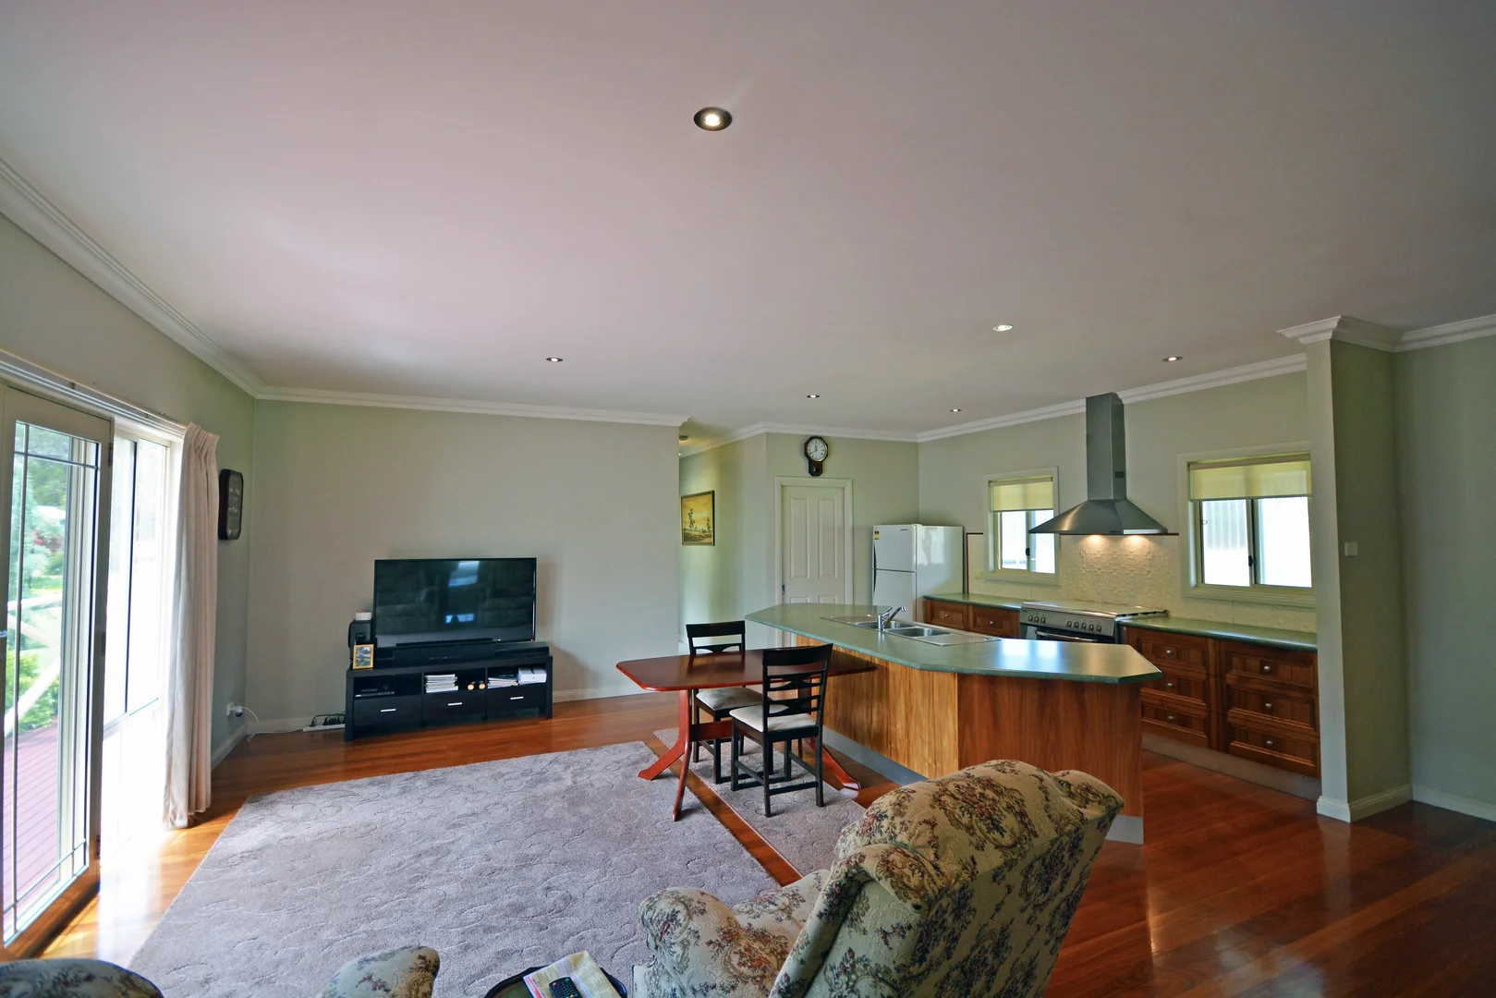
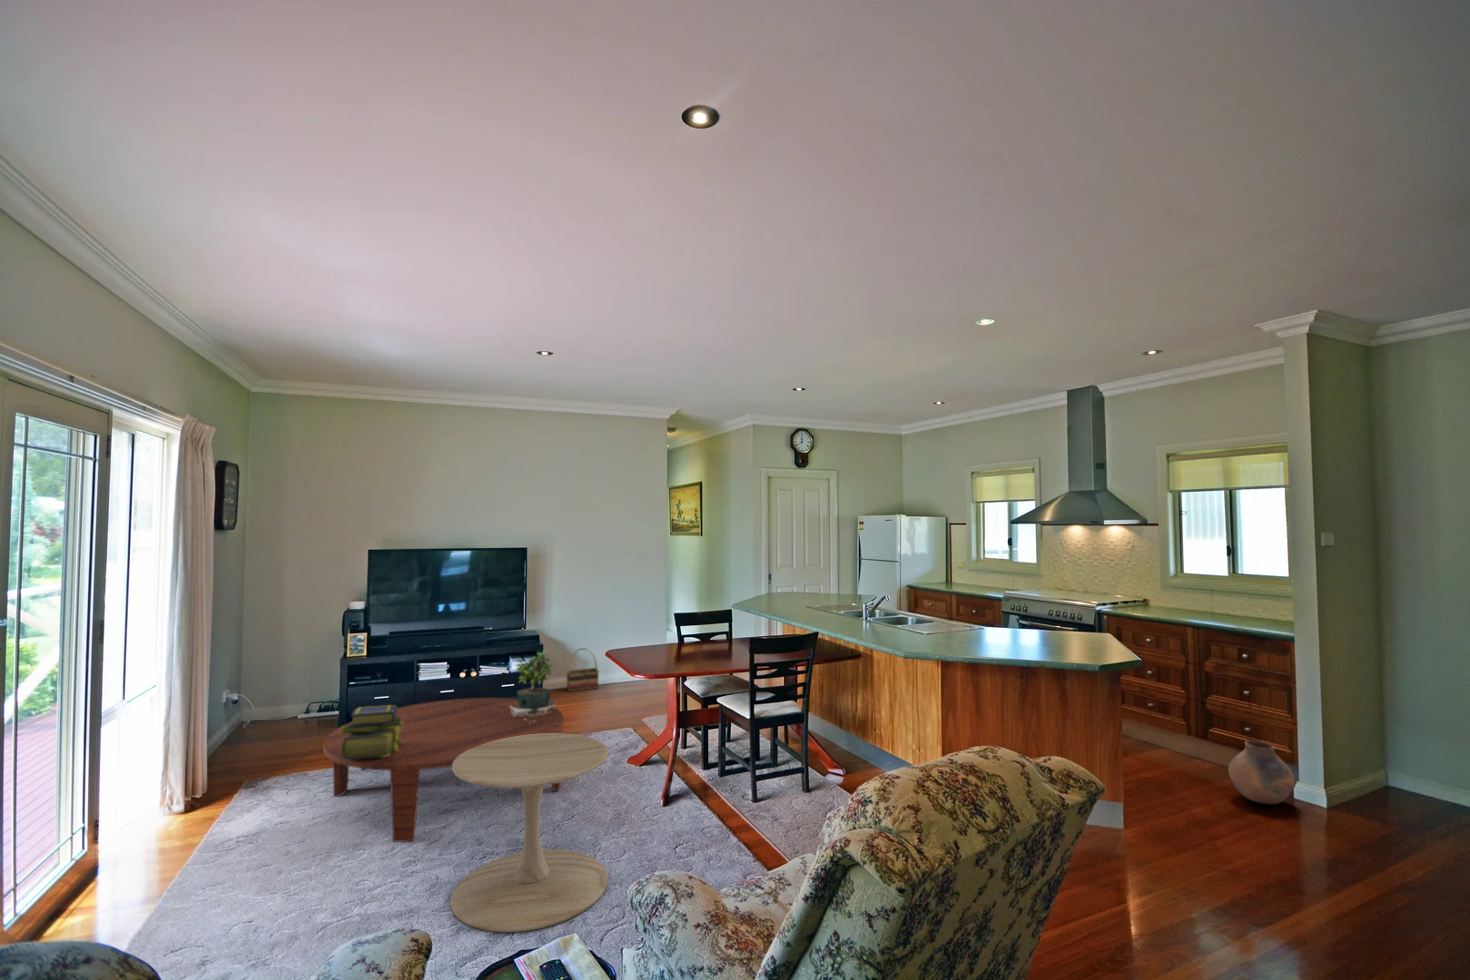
+ basket [566,648,600,692]
+ coffee table [322,697,565,843]
+ side table [450,733,610,933]
+ stack of books [339,704,403,759]
+ vase [1228,739,1296,805]
+ potted plant [510,650,557,721]
